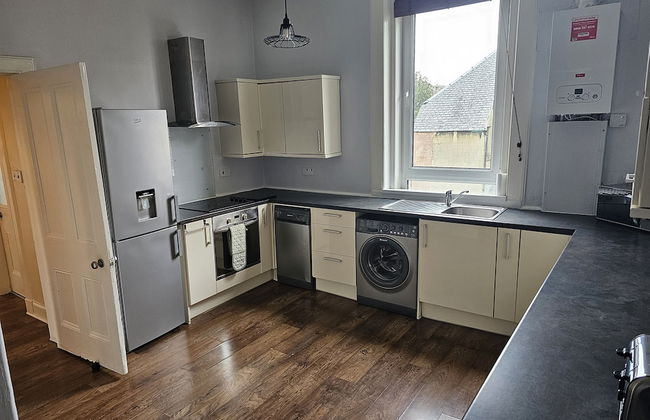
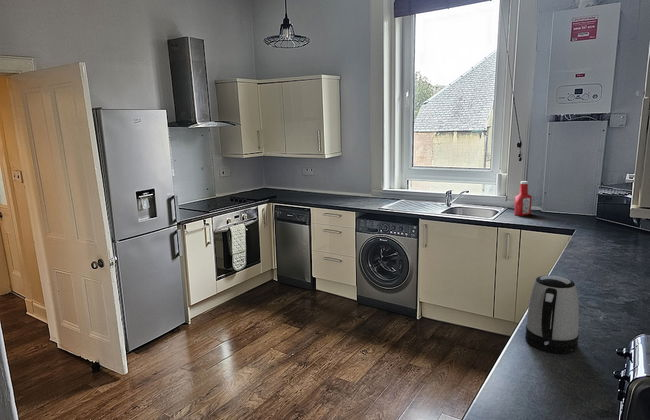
+ soap bottle [513,180,533,217]
+ kettle [524,274,580,354]
